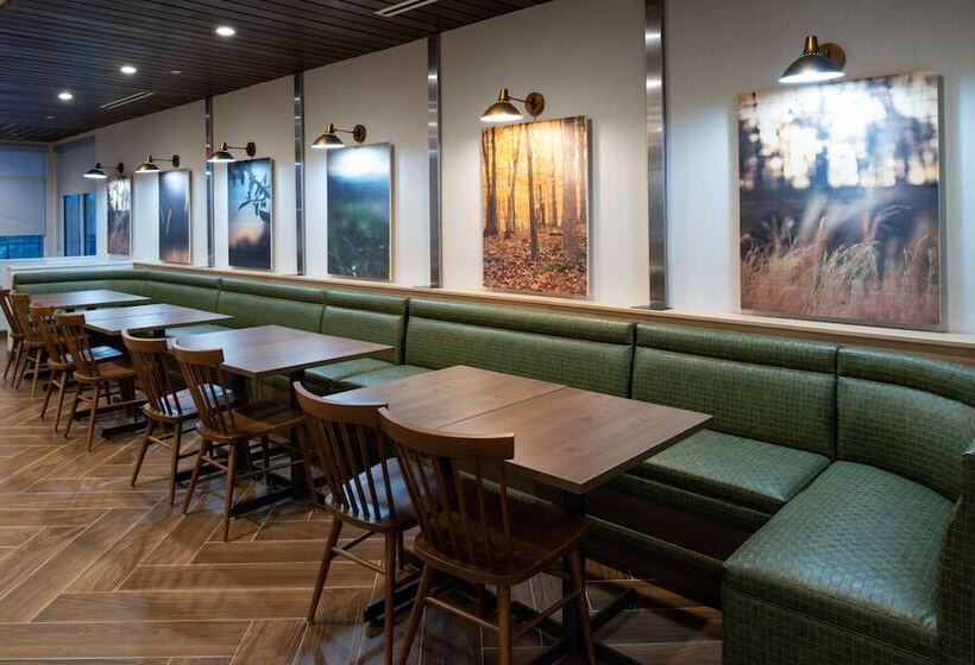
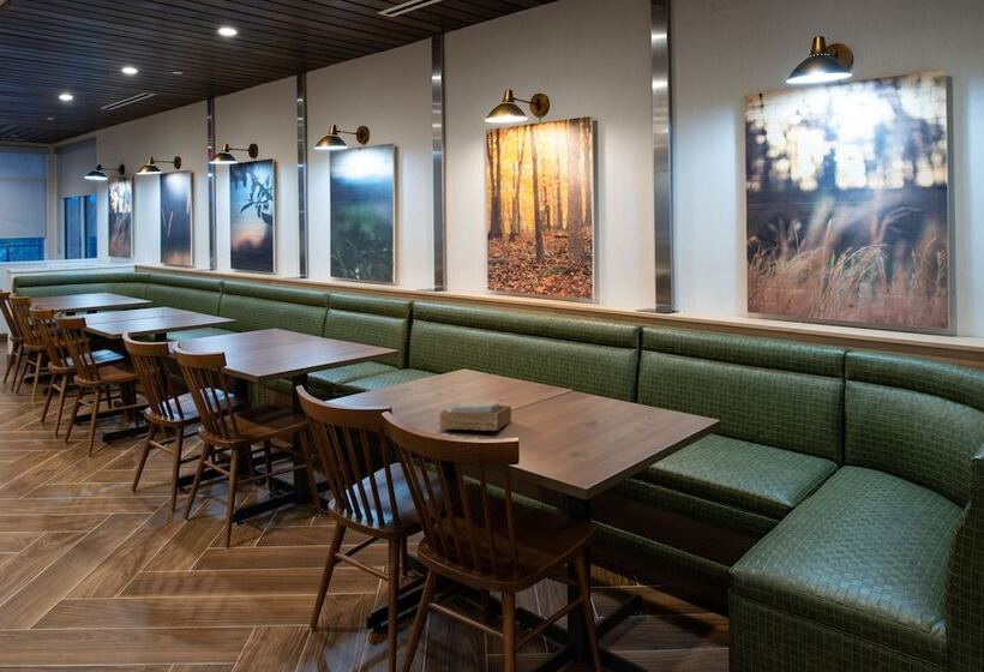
+ napkin holder [438,402,512,432]
